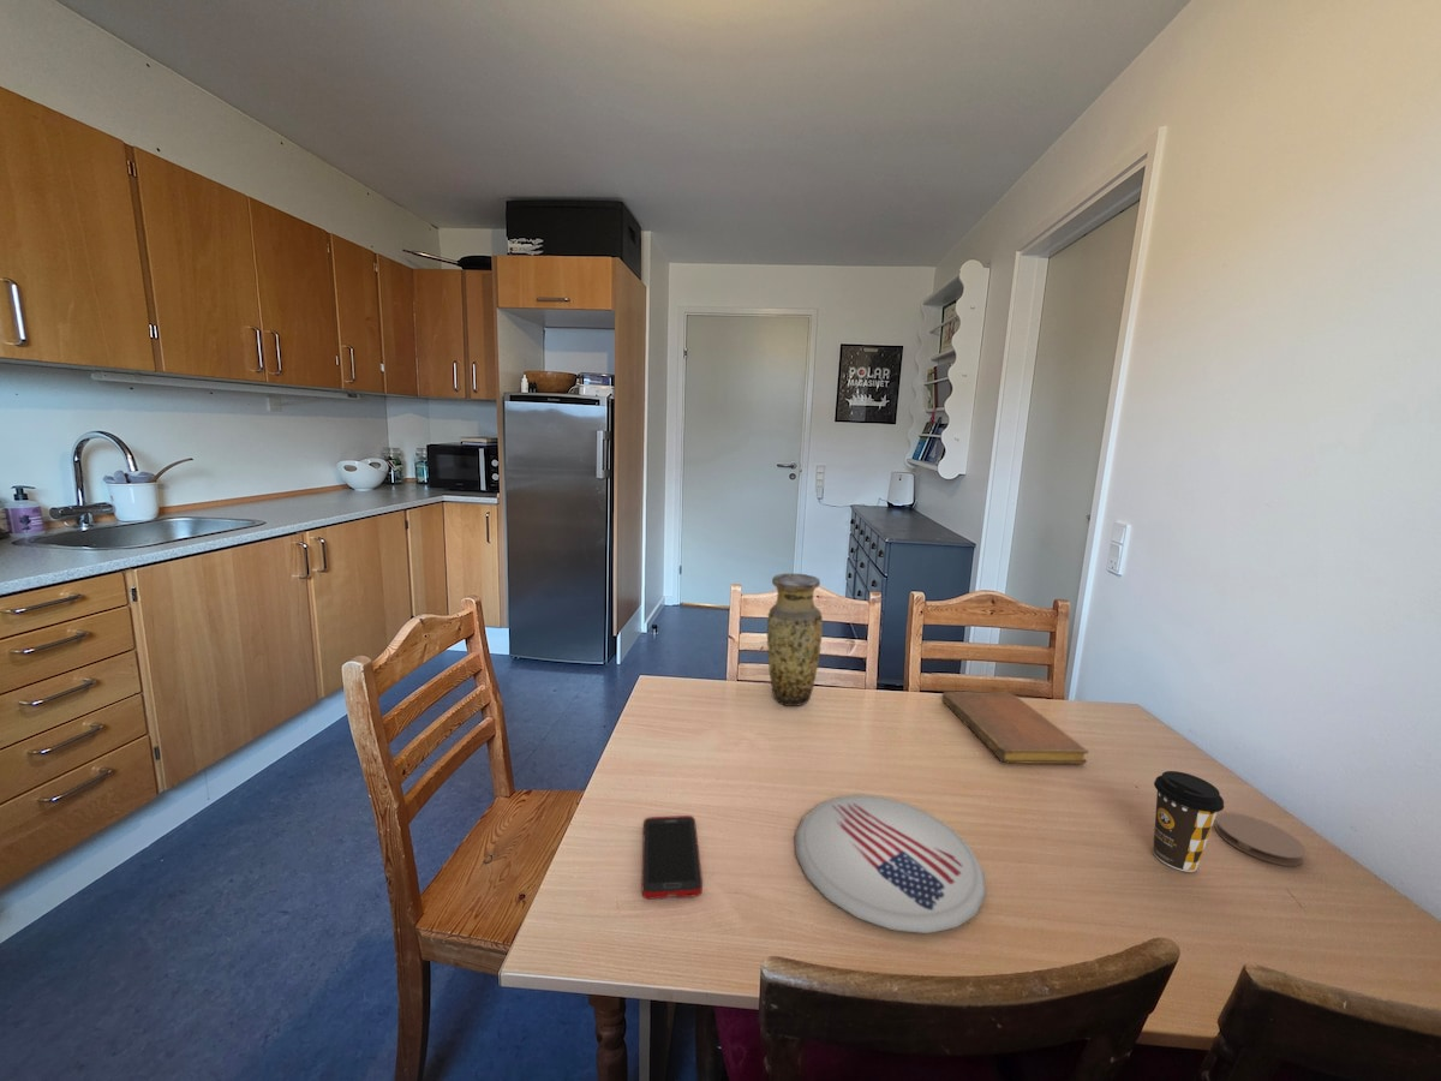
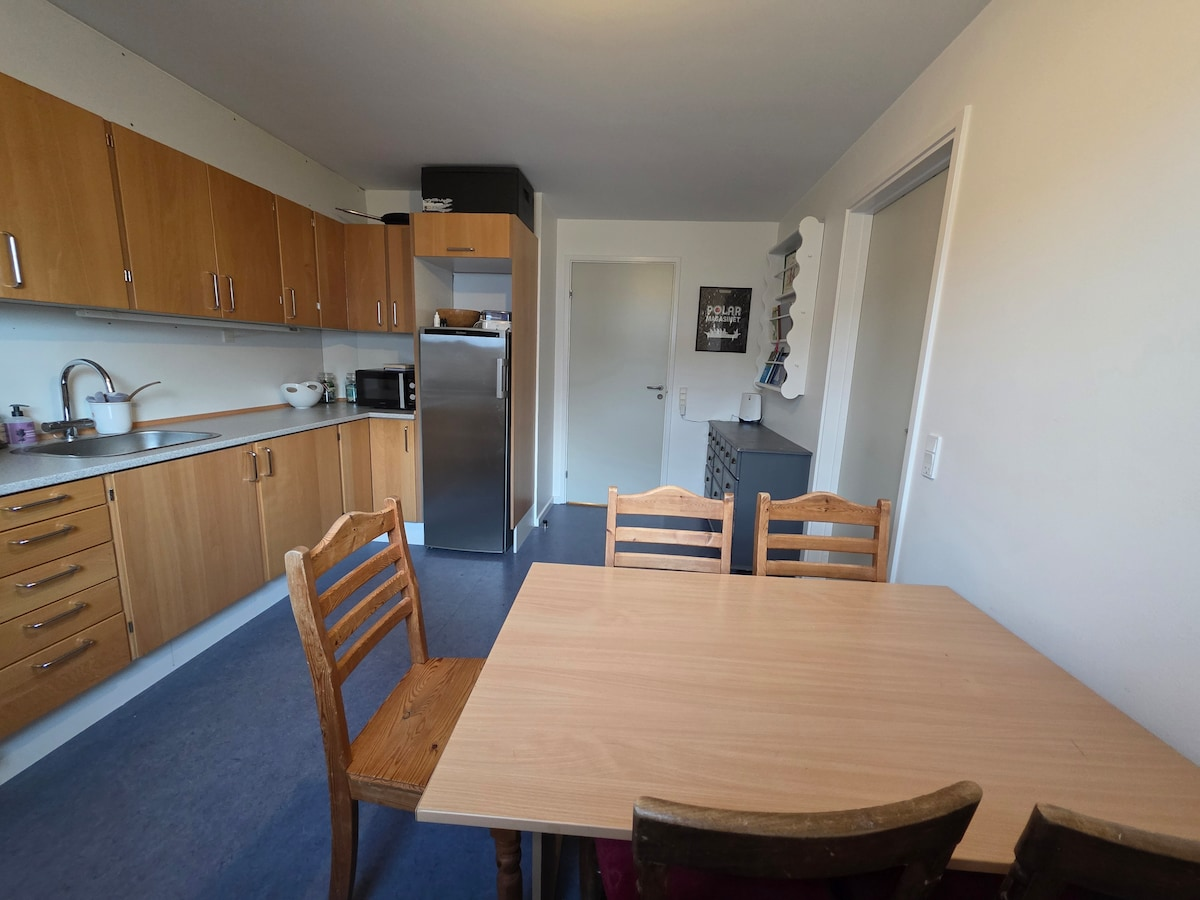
- notebook [940,691,1089,765]
- coaster [1214,812,1308,867]
- plate [794,794,987,934]
- vase [766,573,824,707]
- cell phone [641,814,704,900]
- coffee cup [1152,770,1225,873]
